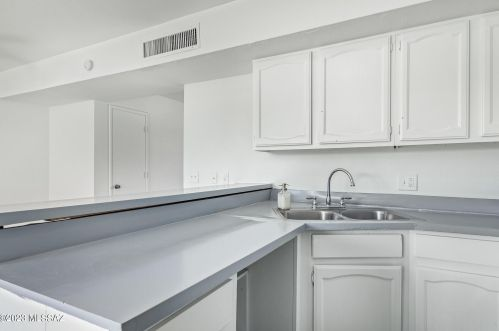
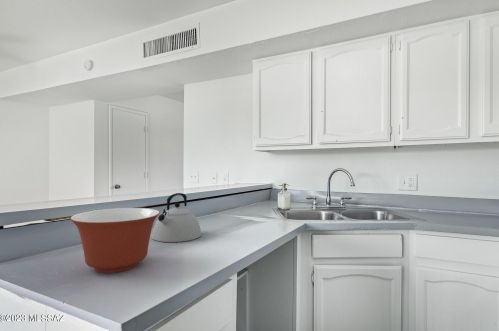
+ kettle [151,192,202,243]
+ mixing bowl [69,207,161,274]
